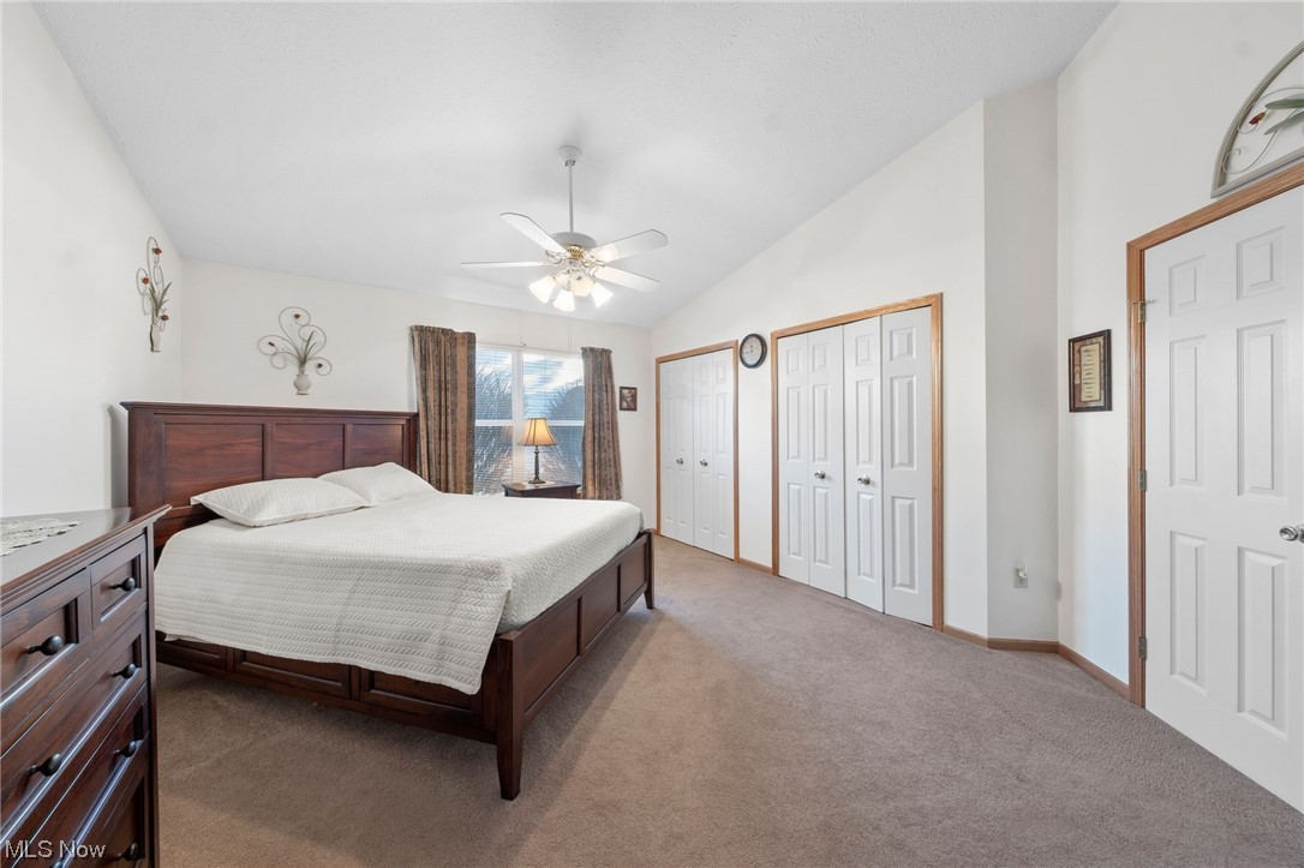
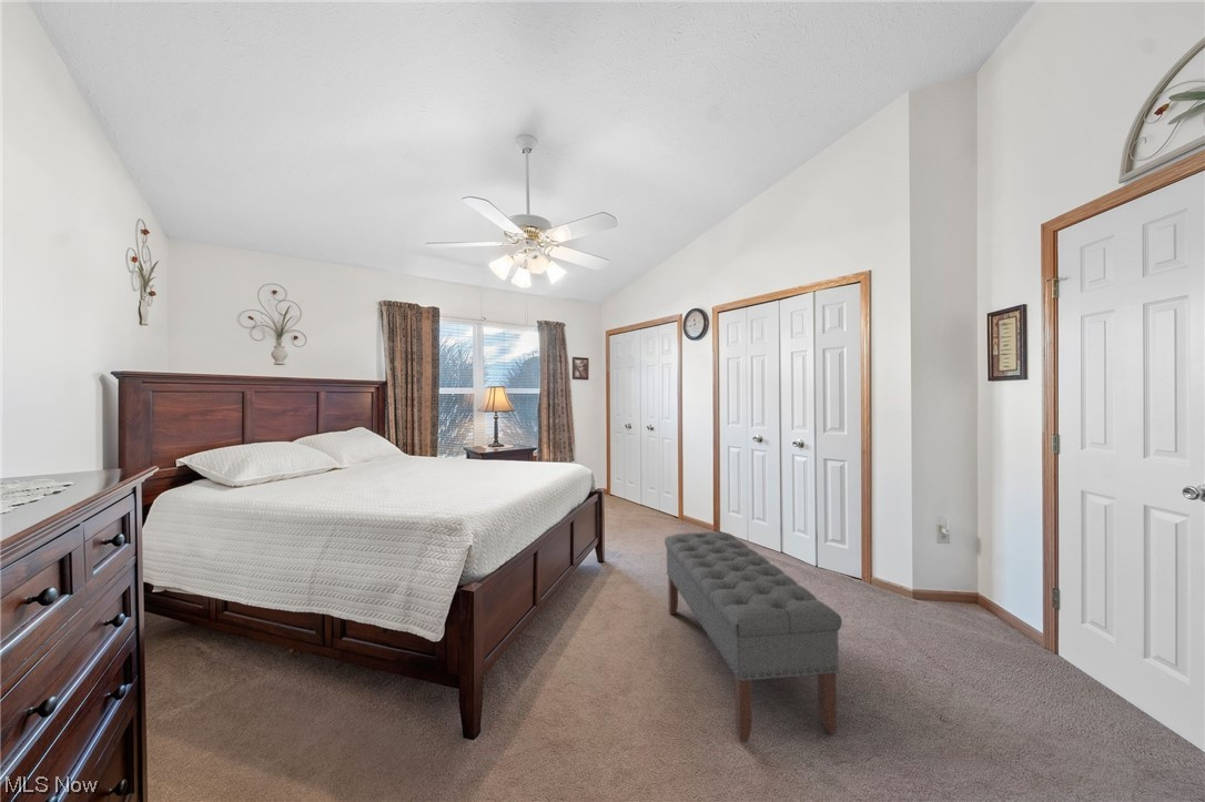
+ bench [664,531,843,743]
